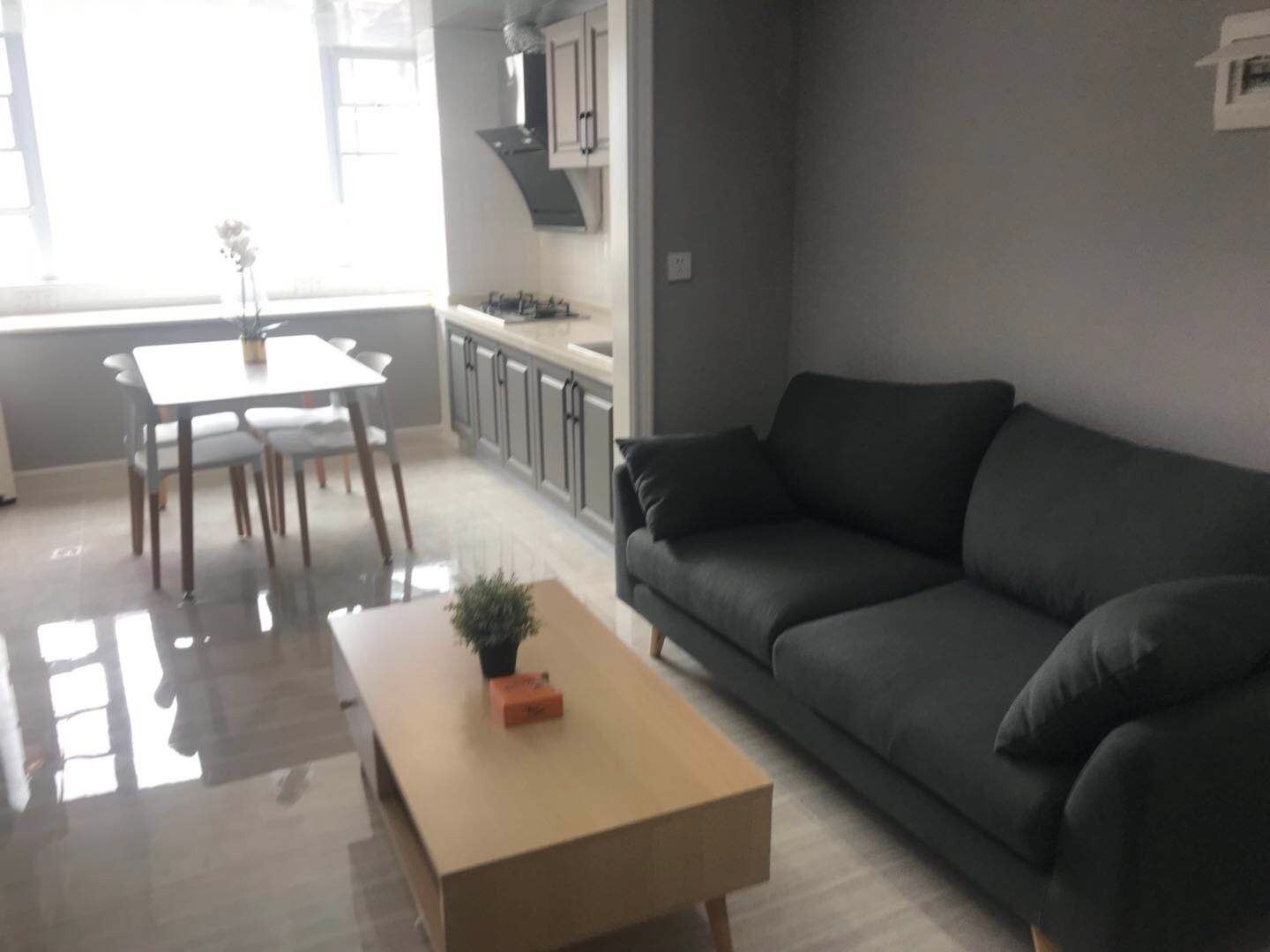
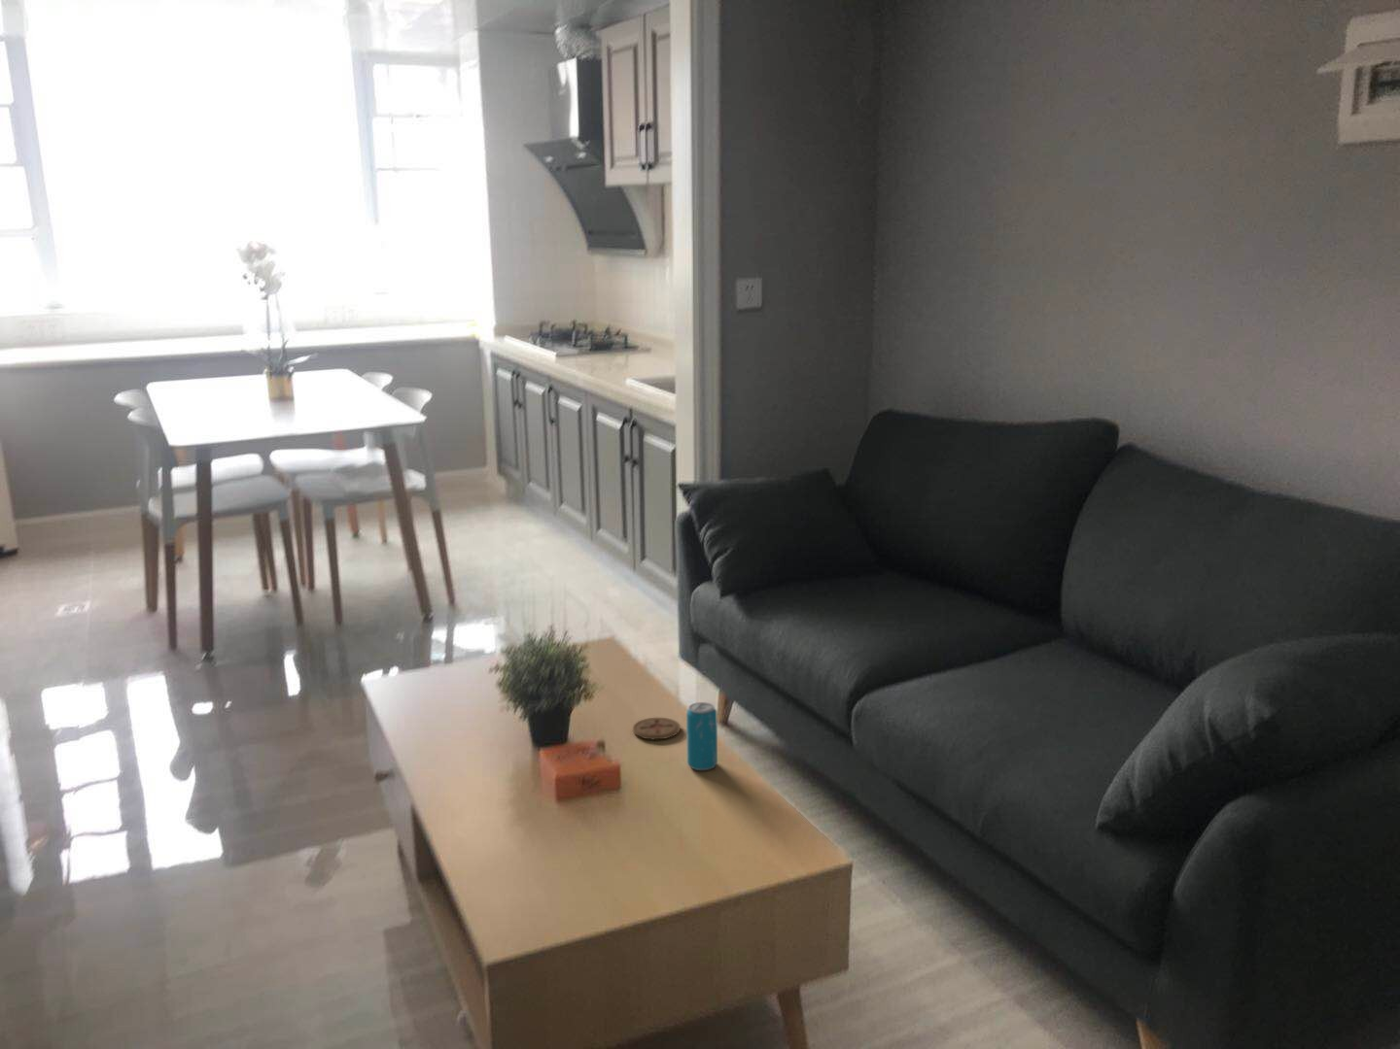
+ coaster [632,717,681,740]
+ beverage can [686,701,719,771]
